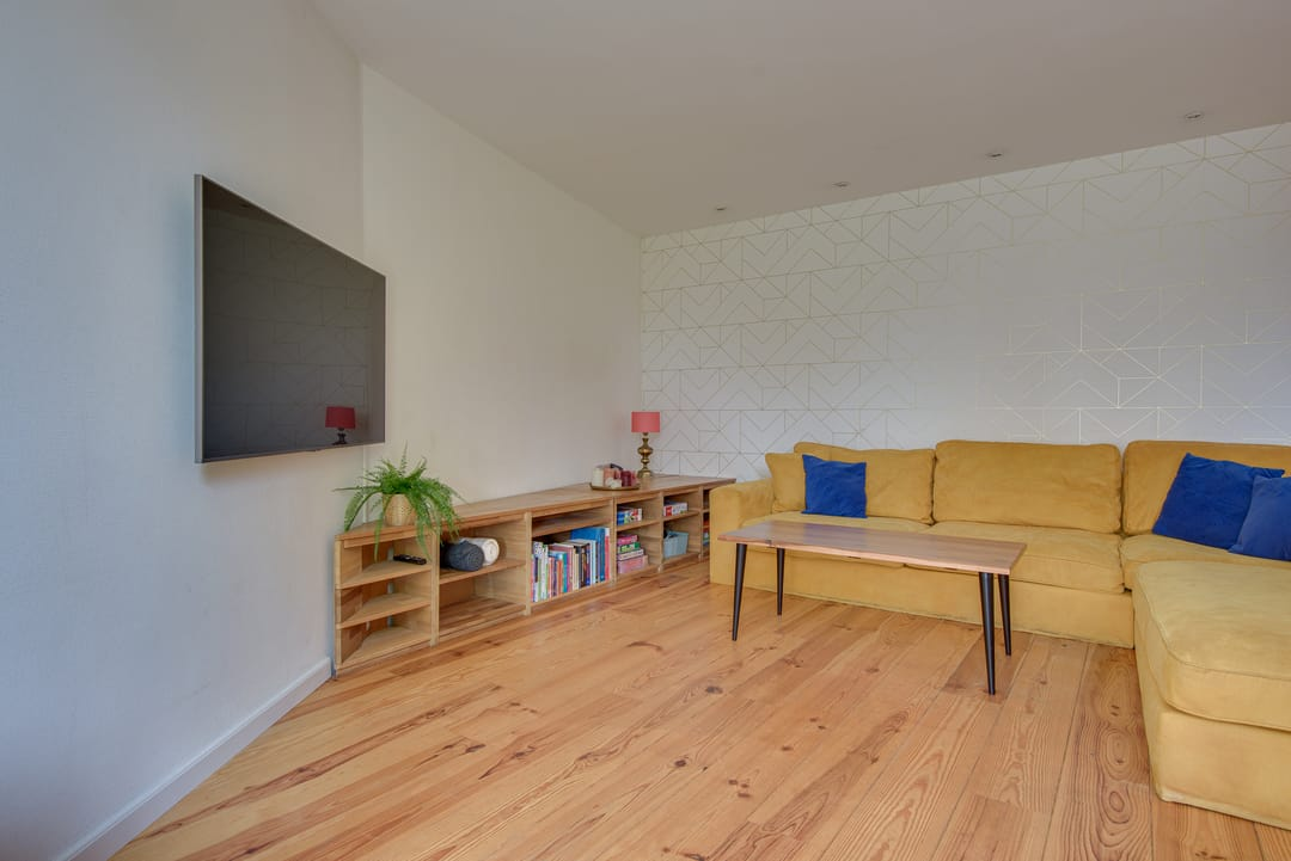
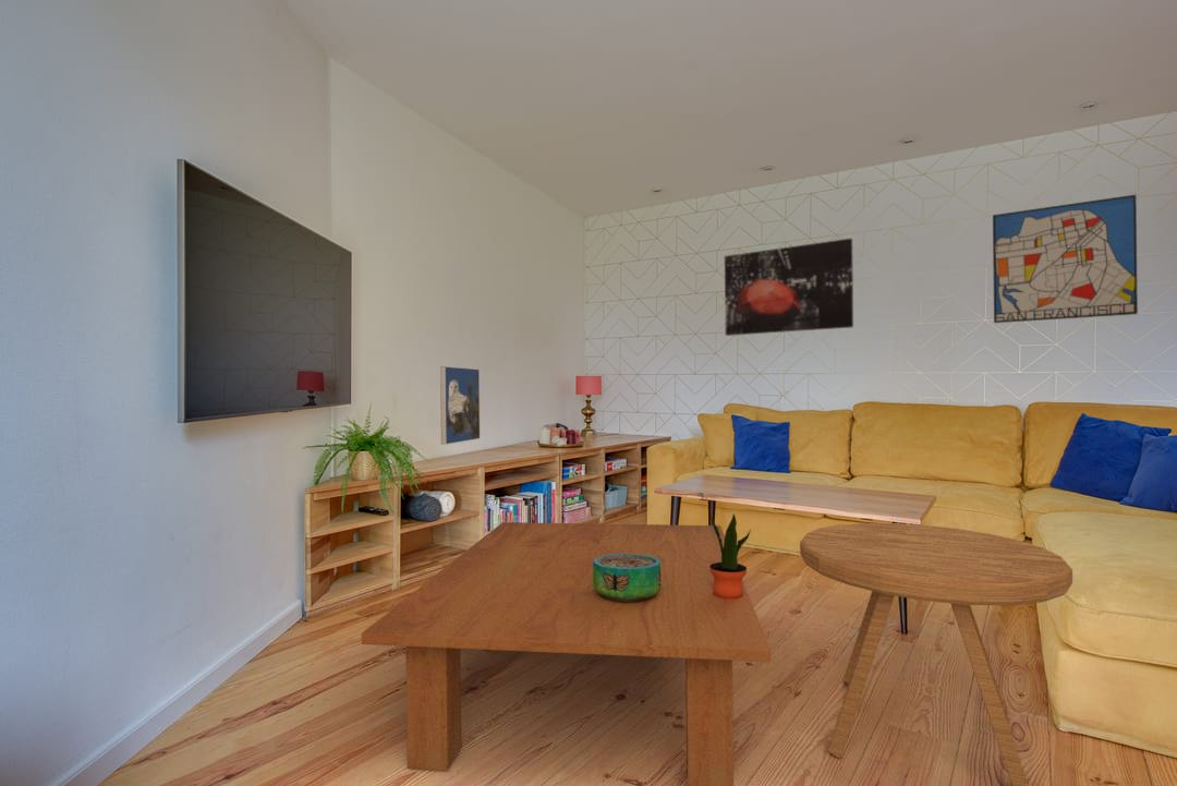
+ potted plant [709,512,752,598]
+ decorative bowl [593,554,662,602]
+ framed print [439,365,481,446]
+ side table [799,522,1073,786]
+ wall art [724,238,854,337]
+ coffee table [361,521,772,786]
+ wall art [992,194,1139,324]
